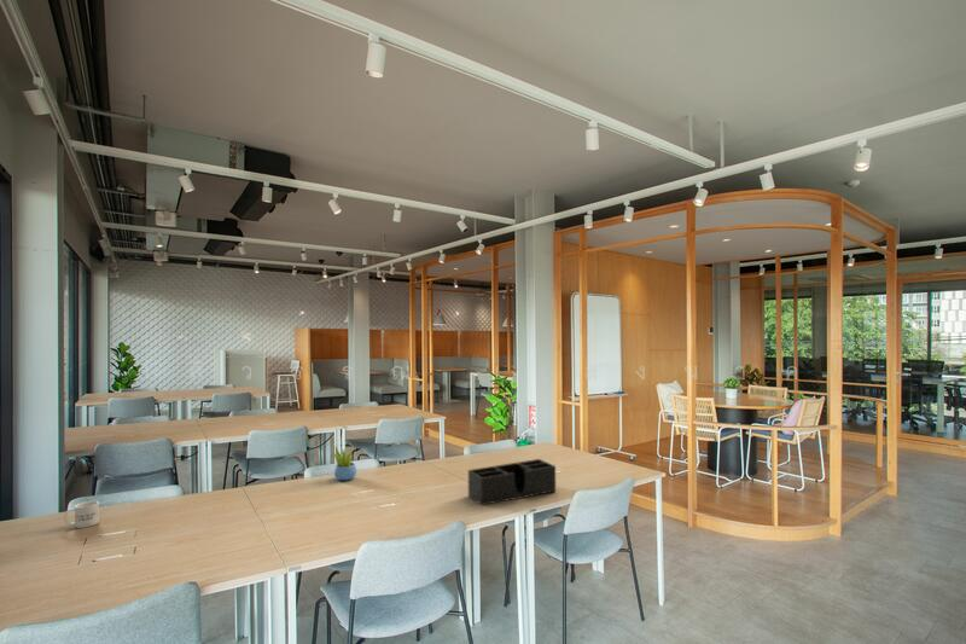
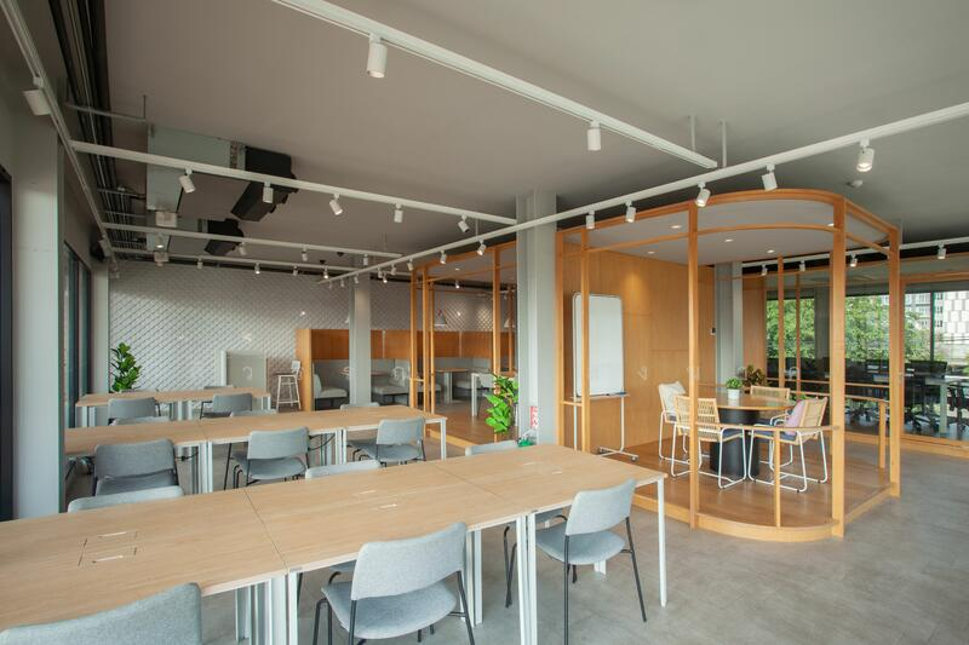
- desk organizer [467,458,557,506]
- succulent plant [332,445,357,482]
- mug [63,500,100,529]
